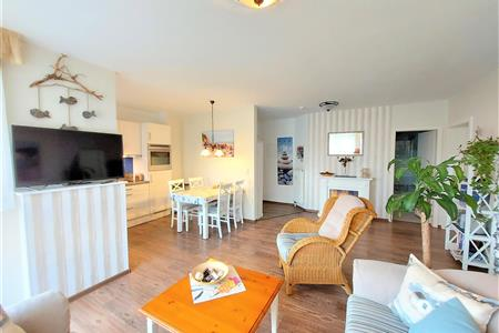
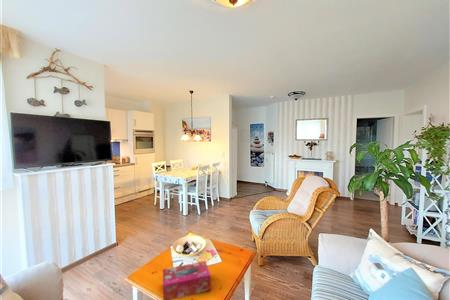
+ tissue box [162,260,212,300]
